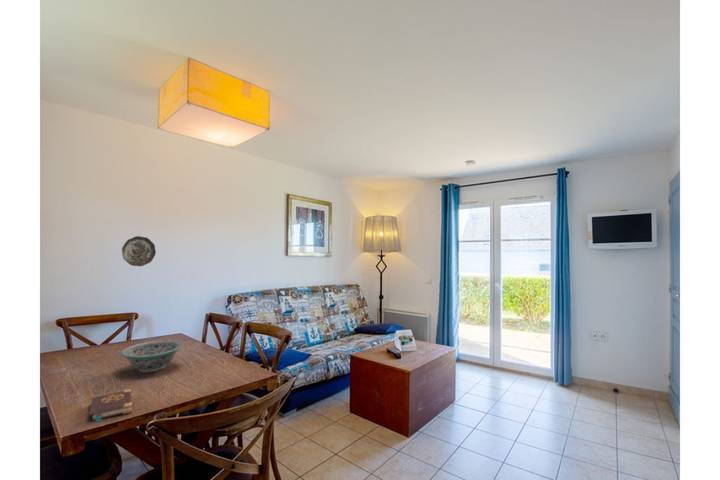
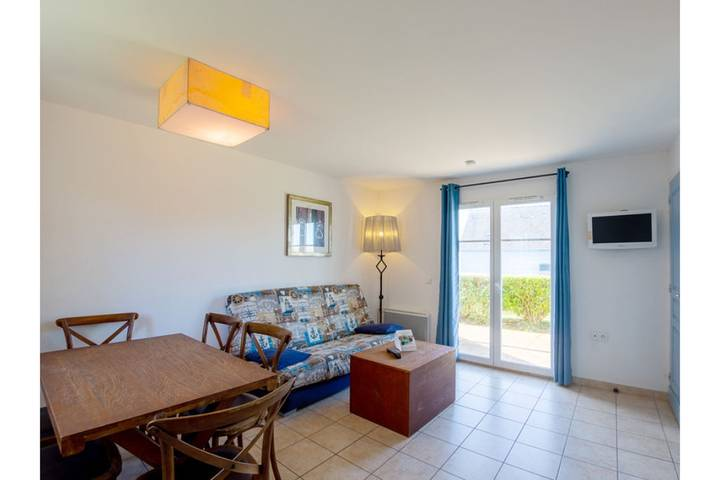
- decorative plate [121,235,157,267]
- book [88,388,133,423]
- decorative bowl [119,340,183,373]
